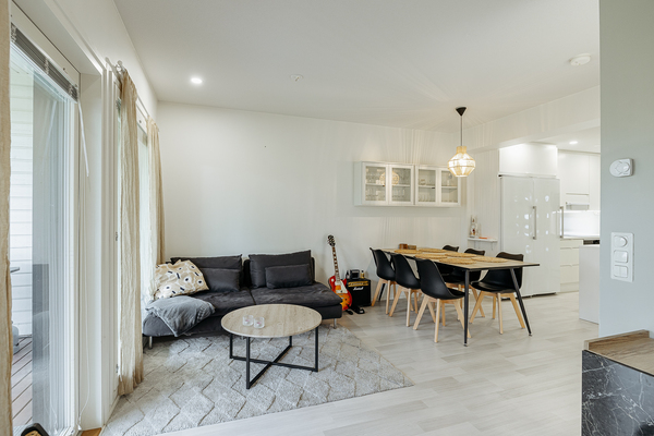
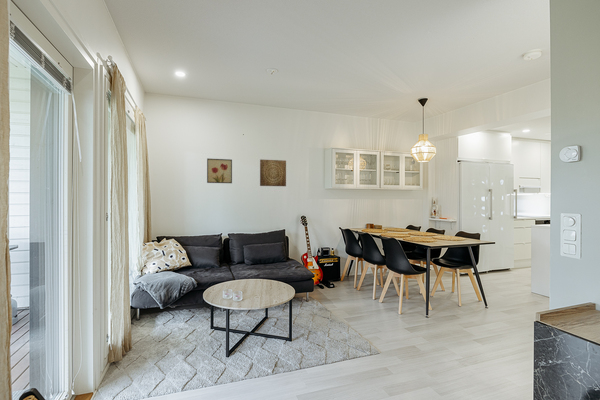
+ wall art [206,157,233,184]
+ wall art [259,158,287,187]
